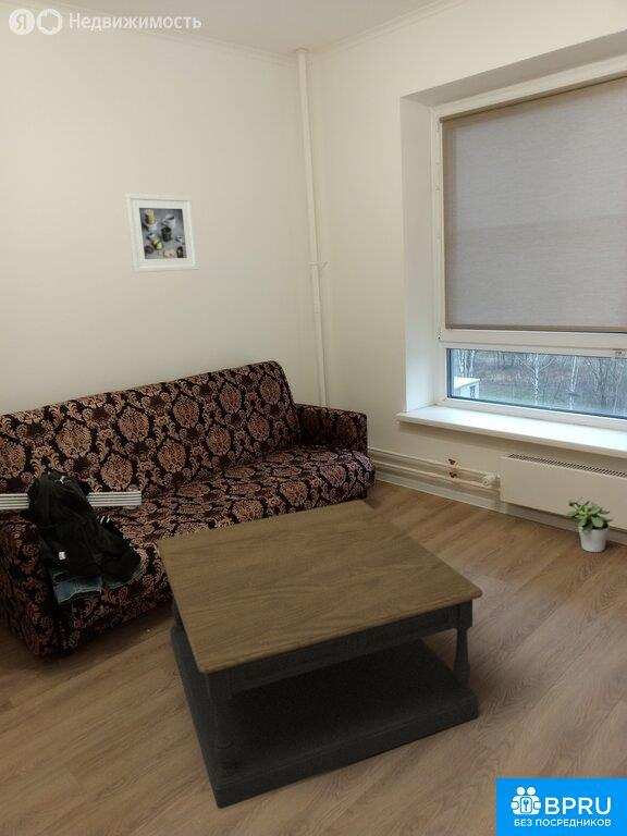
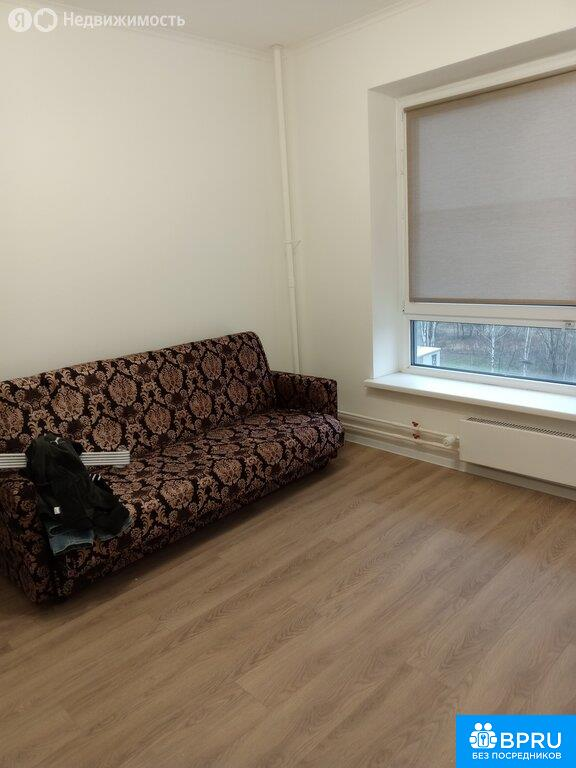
- potted plant [566,496,614,553]
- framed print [123,193,199,273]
- coffee table [156,499,483,810]
